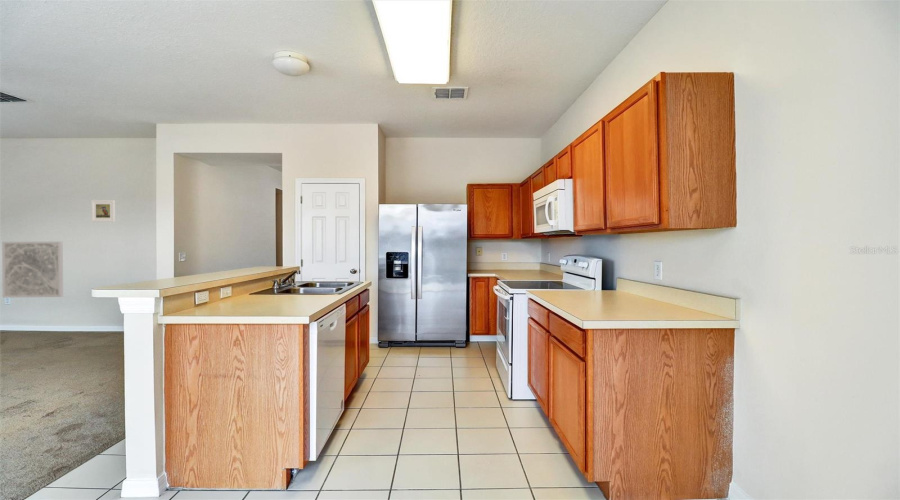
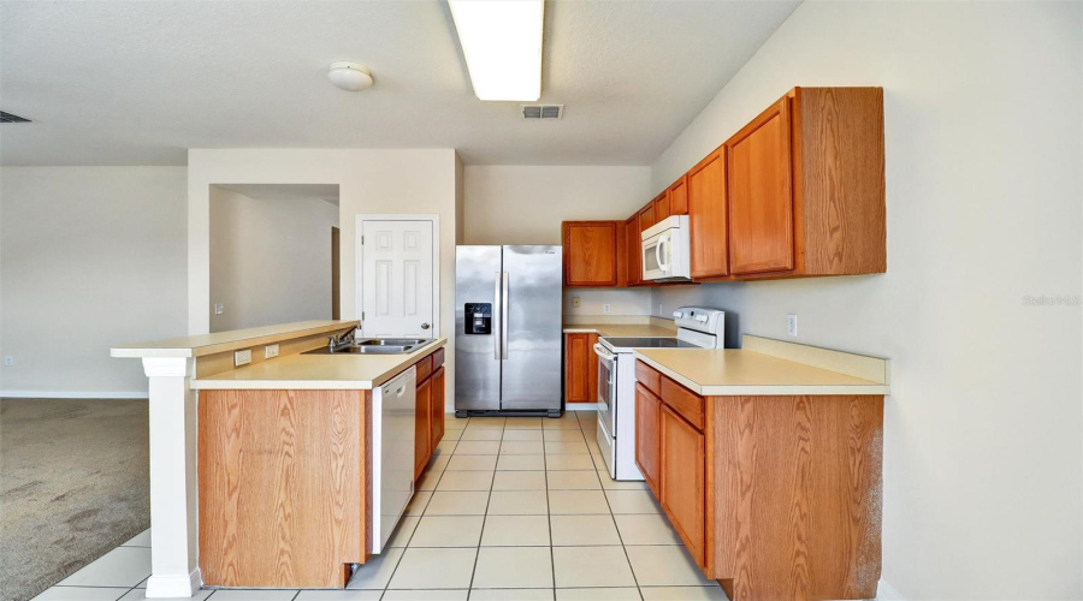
- wall art [1,241,64,298]
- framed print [90,199,116,223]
